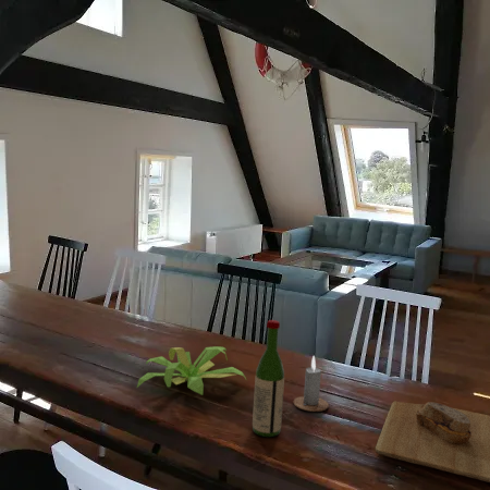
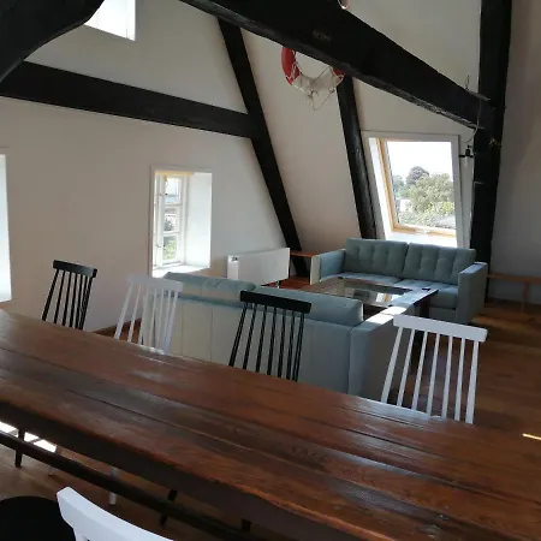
- wine bottle [252,319,285,438]
- plant [136,345,247,396]
- cutting board [375,400,490,483]
- candle [292,355,330,413]
